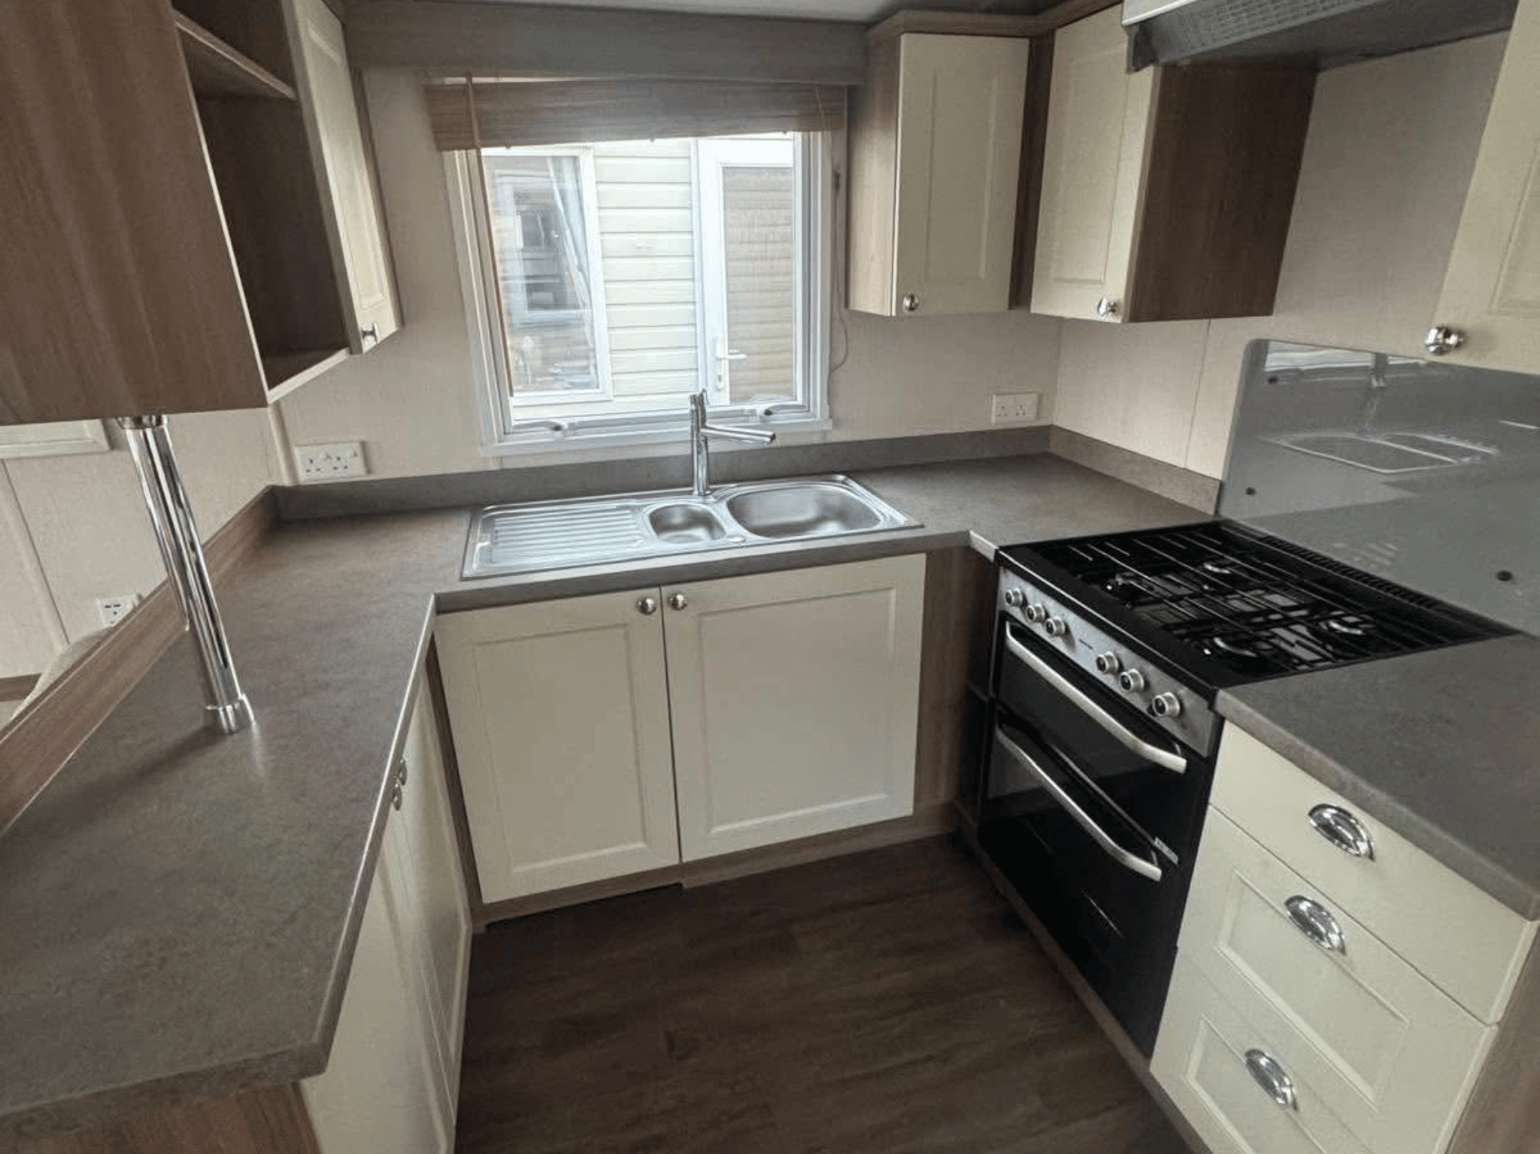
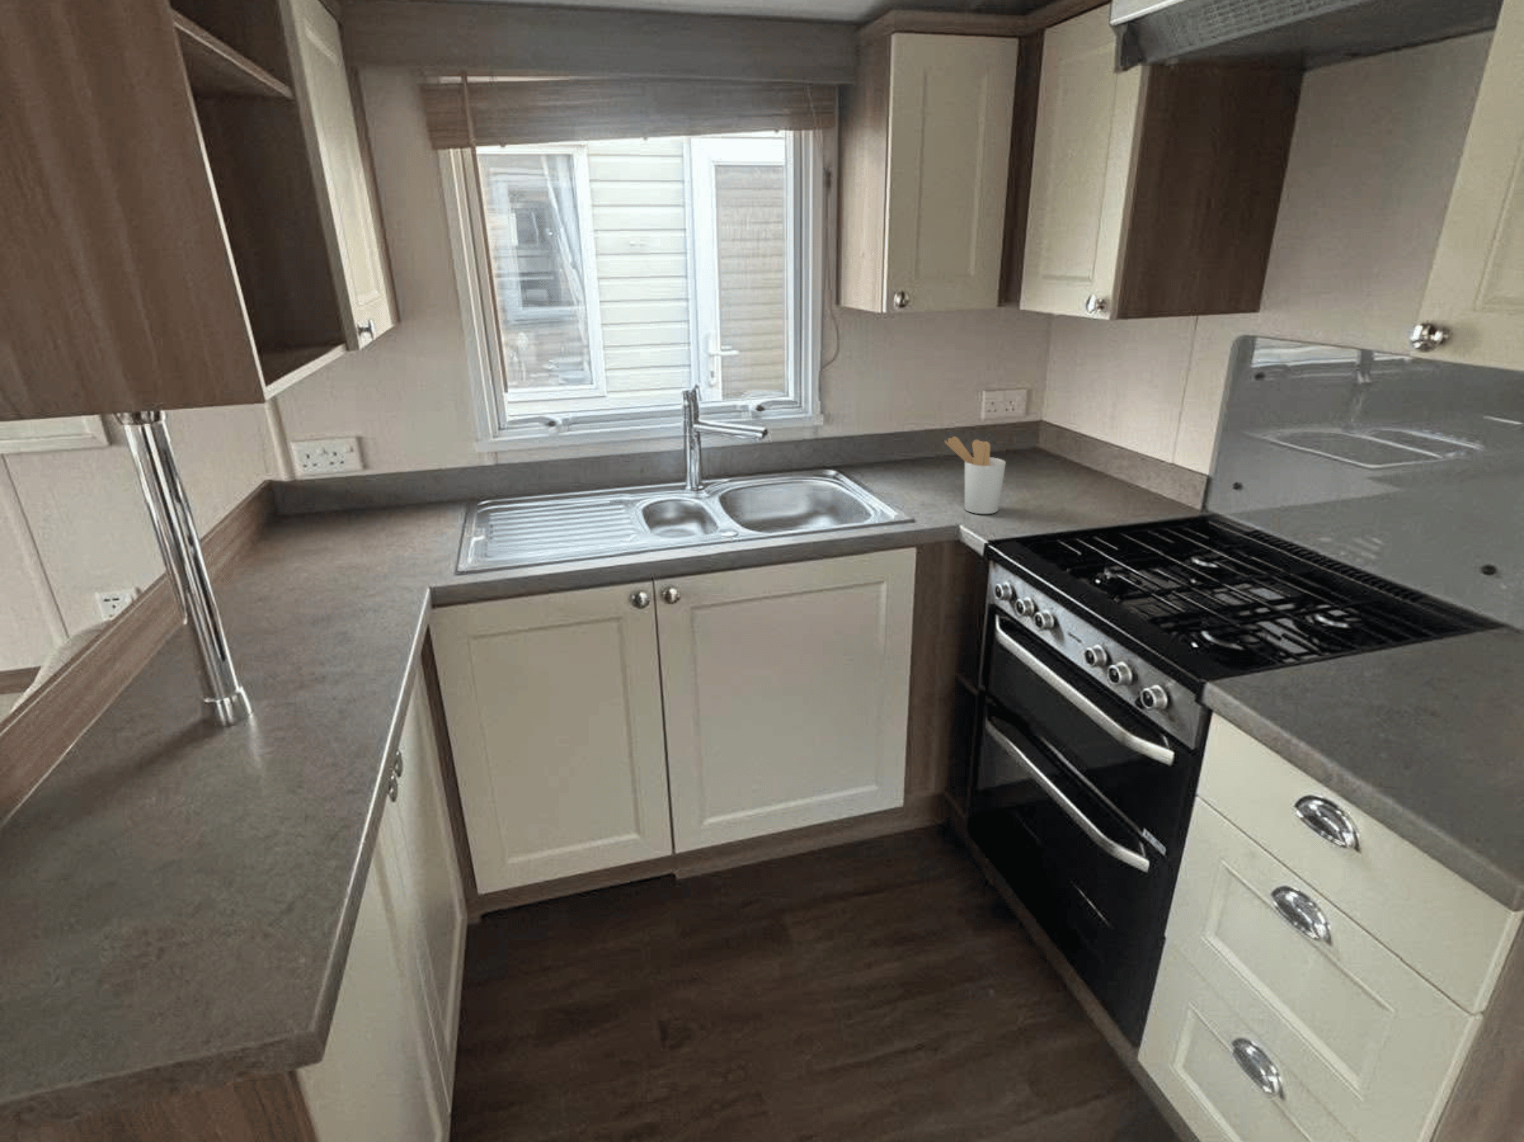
+ utensil holder [943,435,1007,515]
